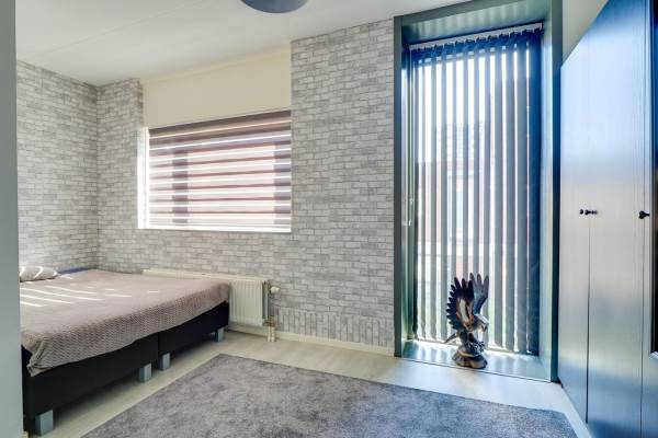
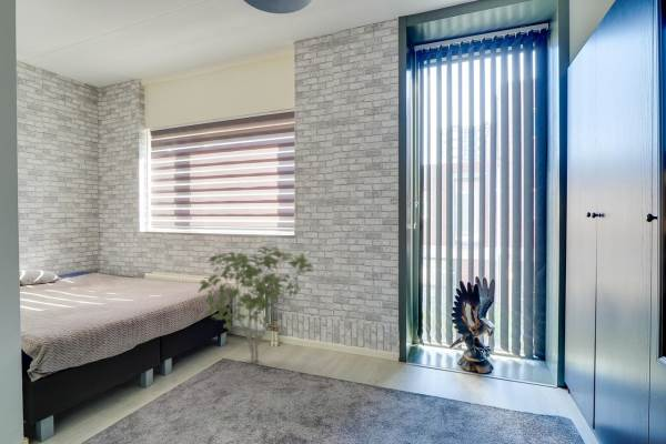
+ shrub [196,245,315,364]
